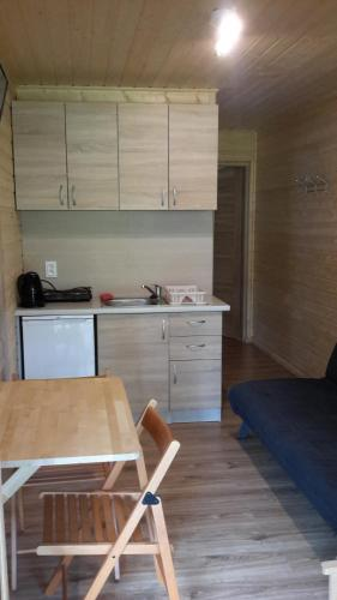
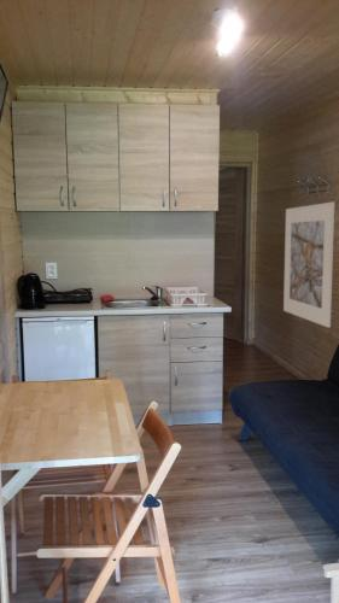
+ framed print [282,201,335,329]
